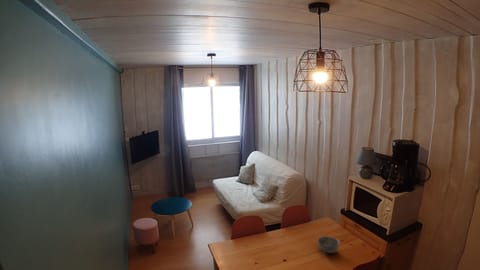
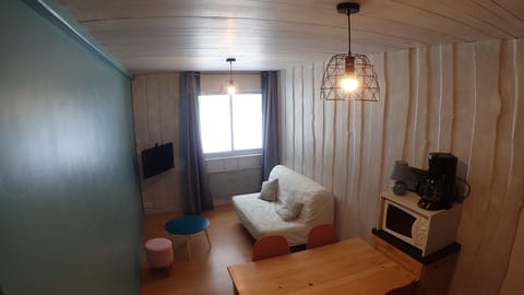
- bowl [317,235,341,254]
